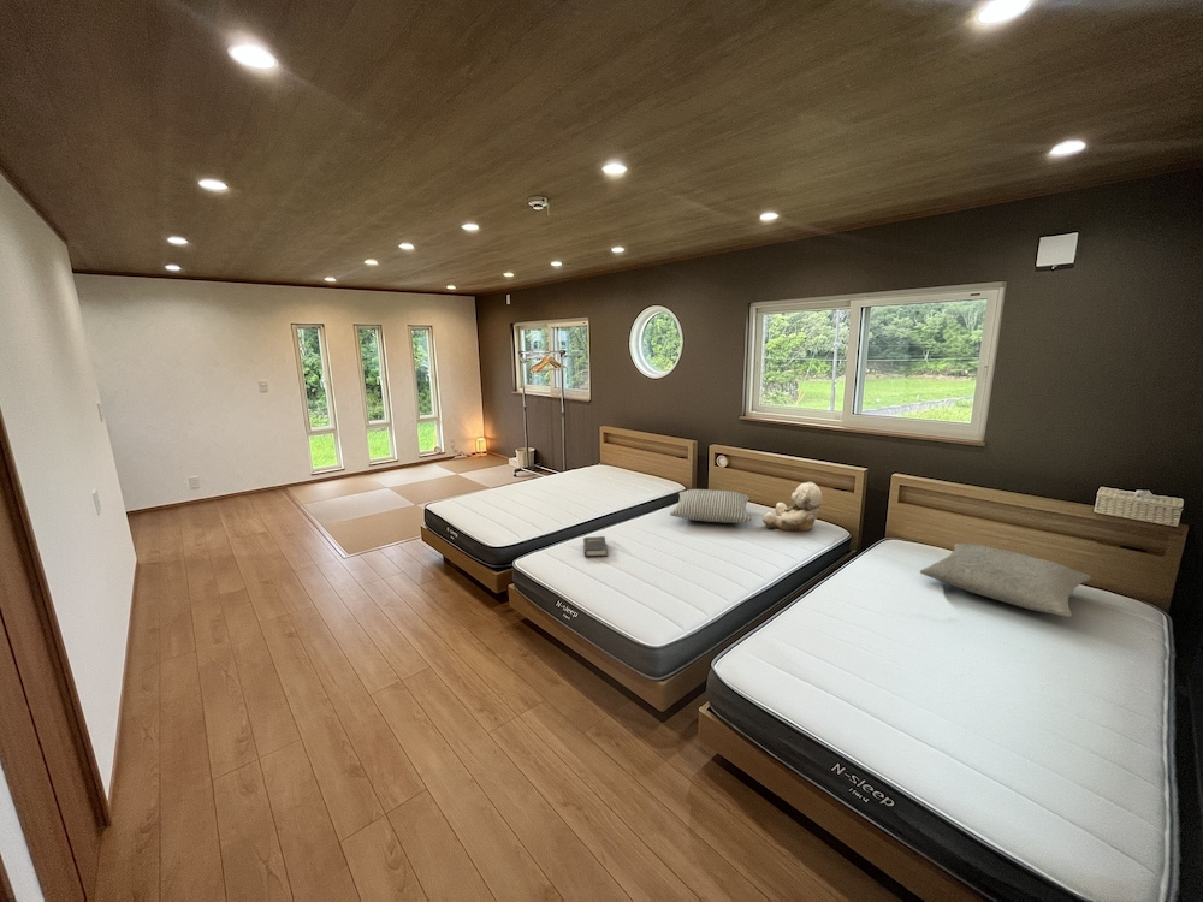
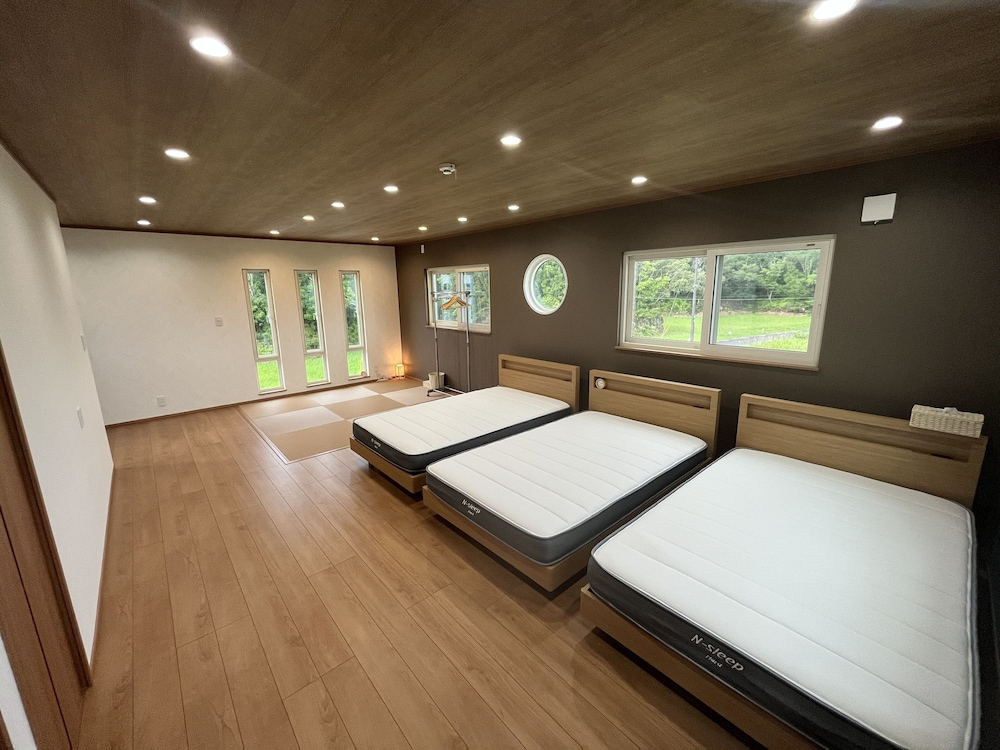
- pillow [669,488,752,524]
- hardback book [582,535,609,558]
- teddy bear [761,481,823,532]
- pillow [919,542,1092,618]
